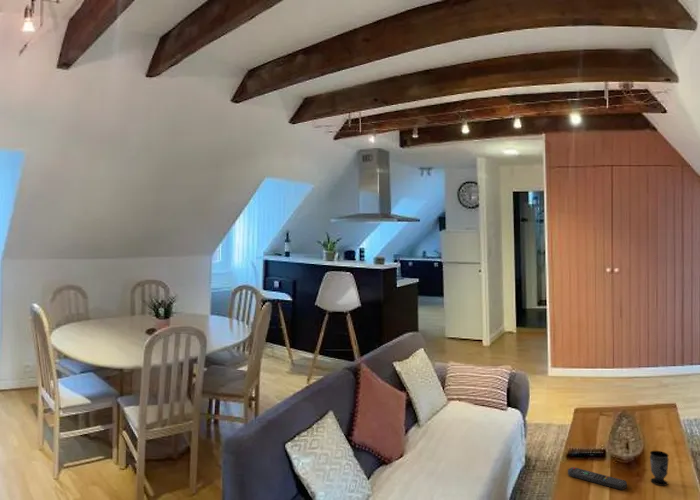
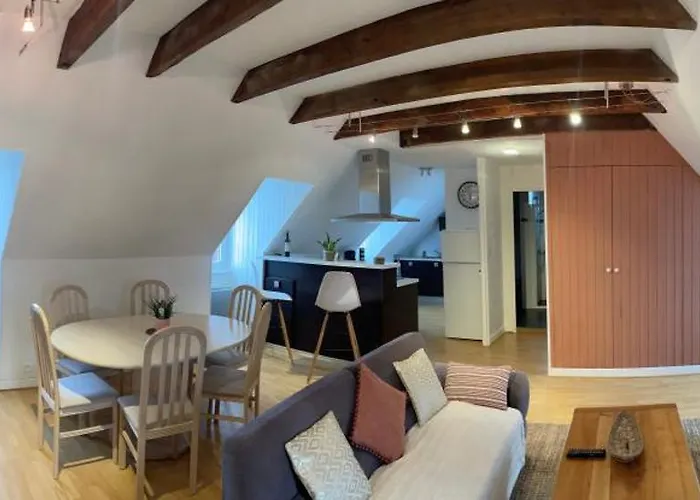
- remote control [567,466,628,491]
- cup [649,450,670,487]
